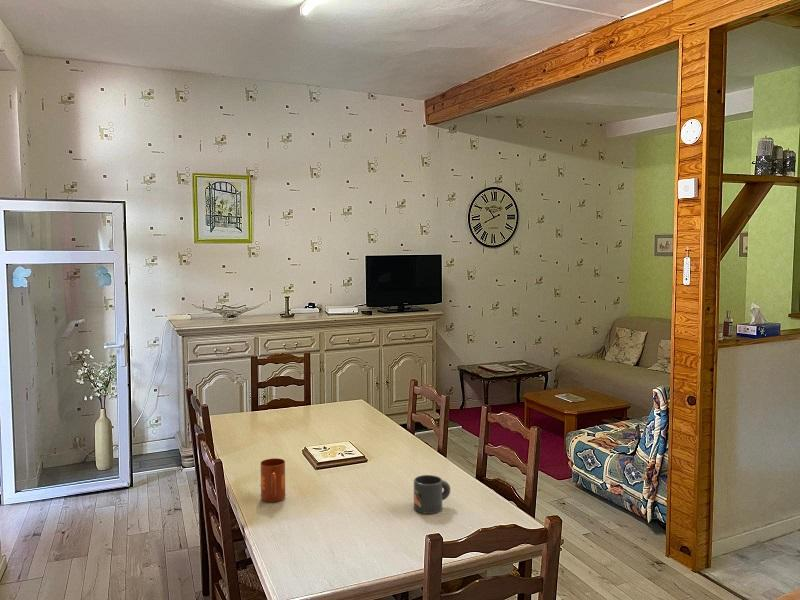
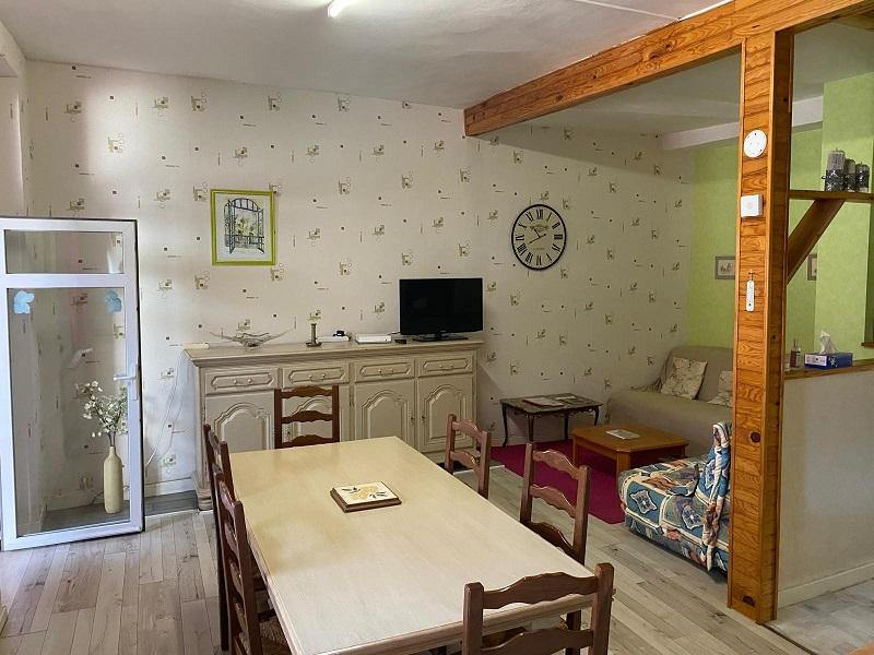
- mug [413,474,451,515]
- mug [260,457,286,503]
